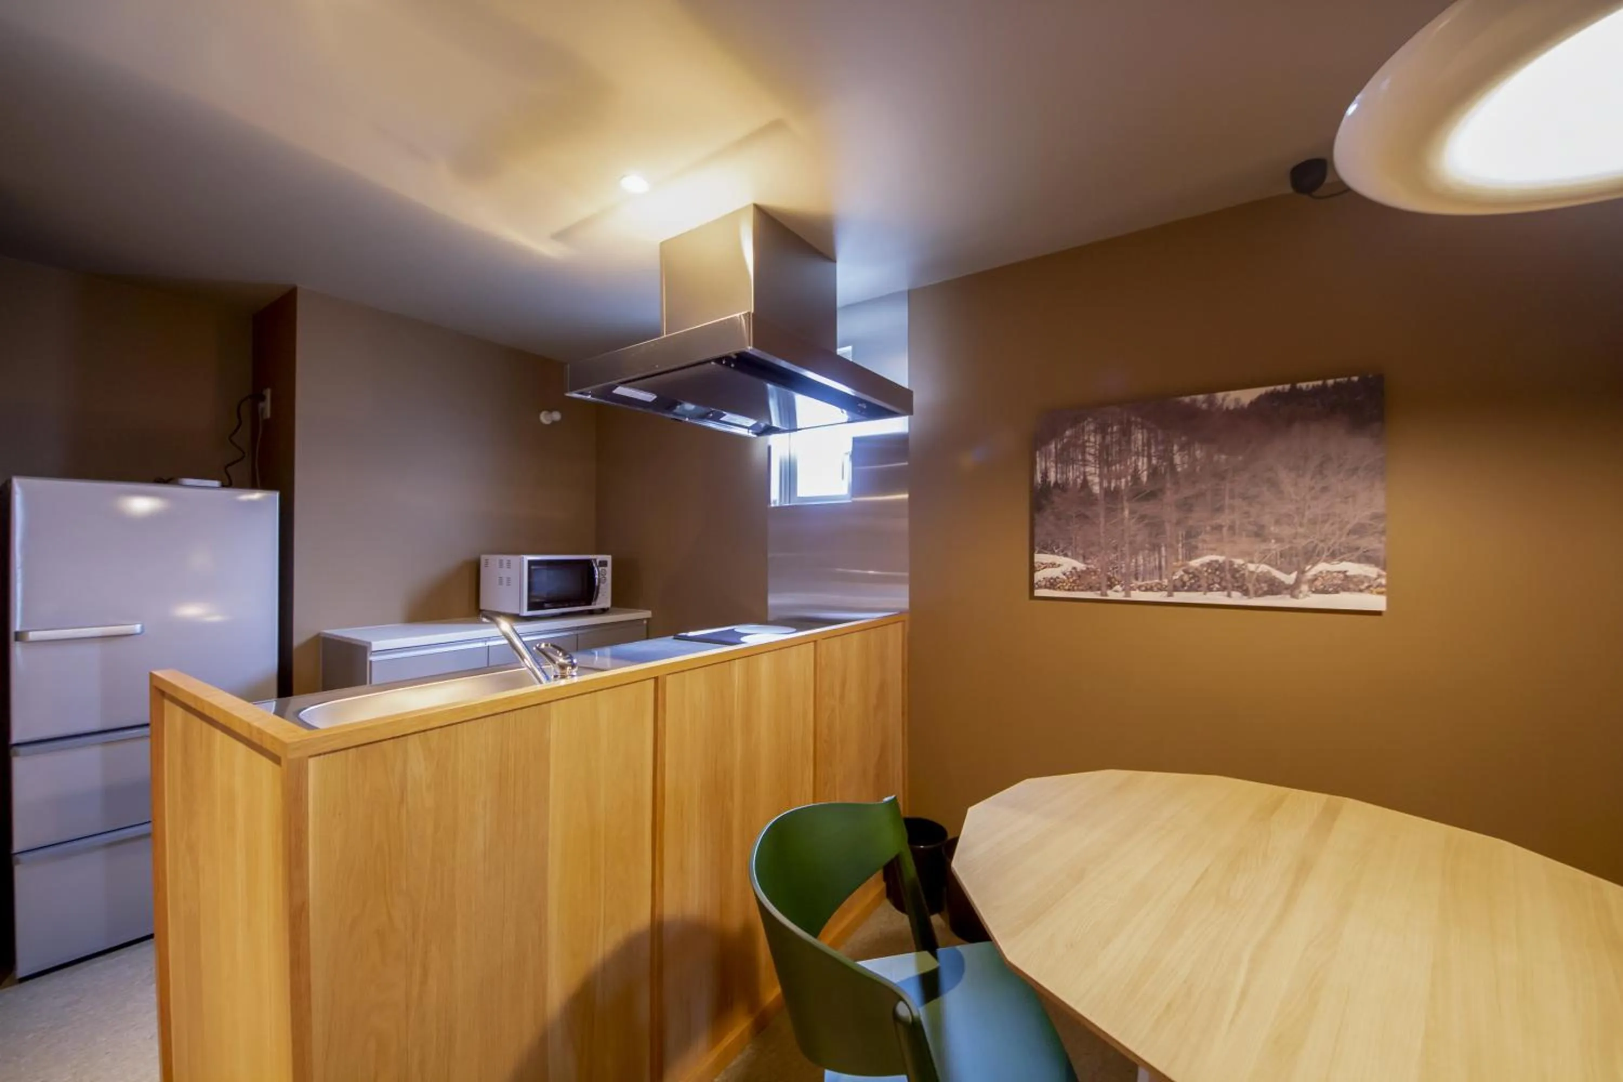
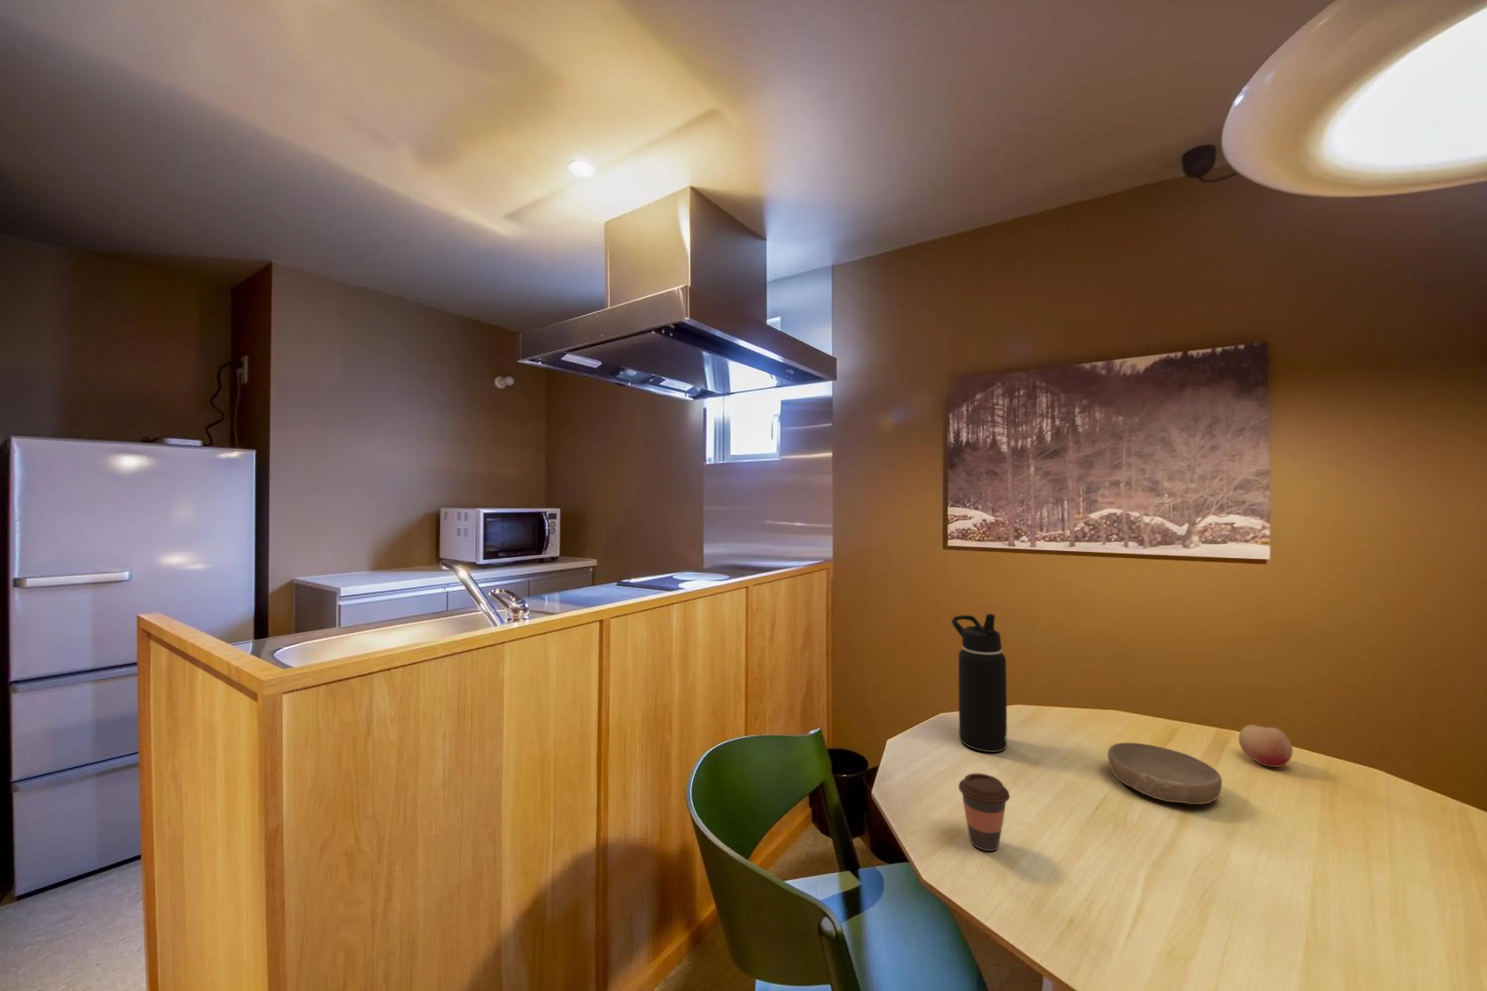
+ bowl [1108,742,1223,805]
+ coffee cup [958,773,1010,852]
+ water bottle [952,614,1008,753]
+ fruit [1238,724,1293,768]
